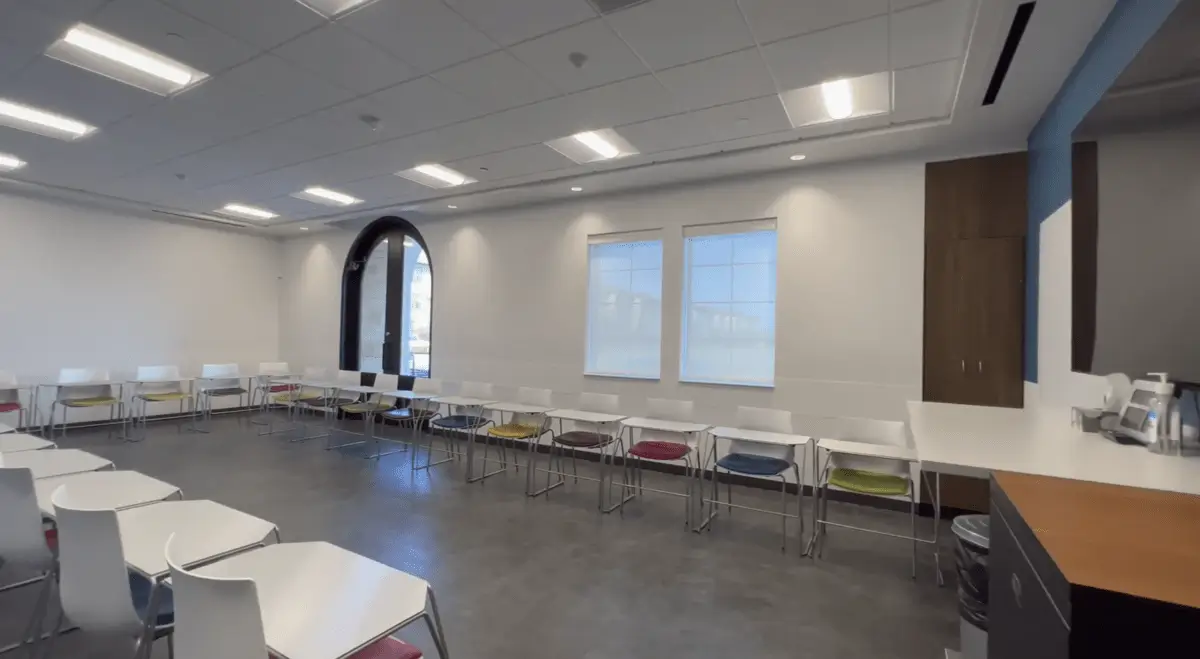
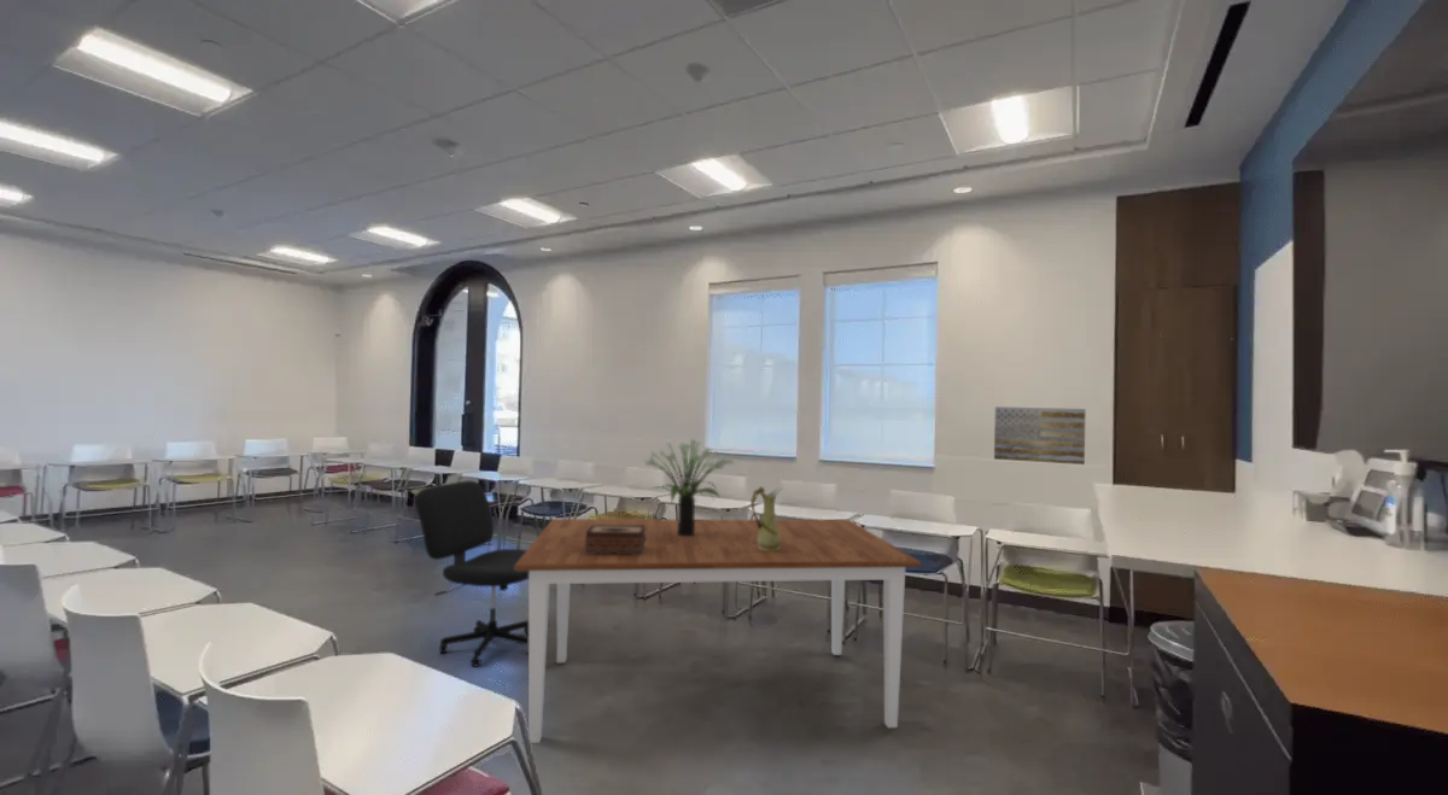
+ pitcher [749,486,783,551]
+ potted plant [643,438,735,536]
+ tissue box [585,525,646,555]
+ office chair [414,479,530,668]
+ wall art [993,405,1087,466]
+ dining table [515,518,922,744]
